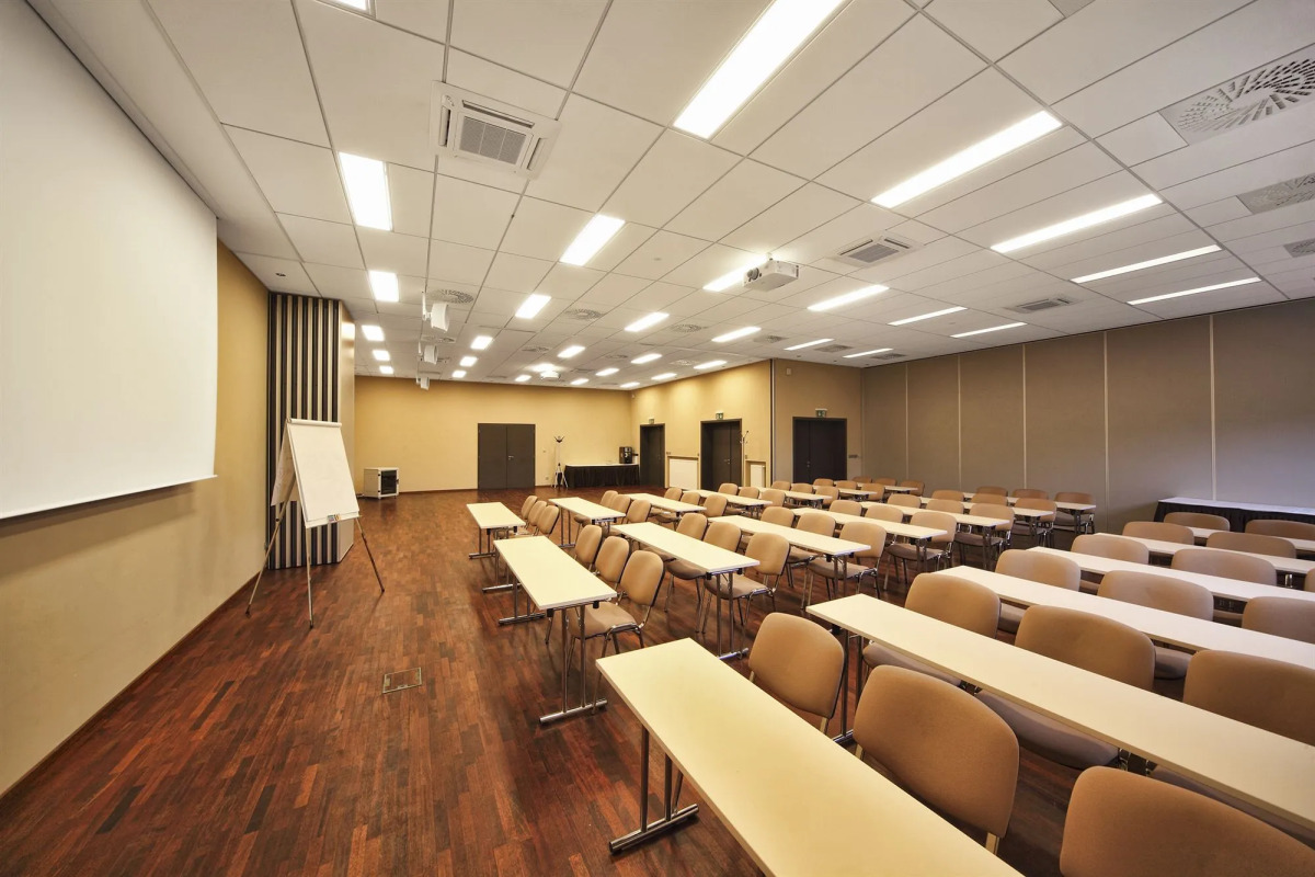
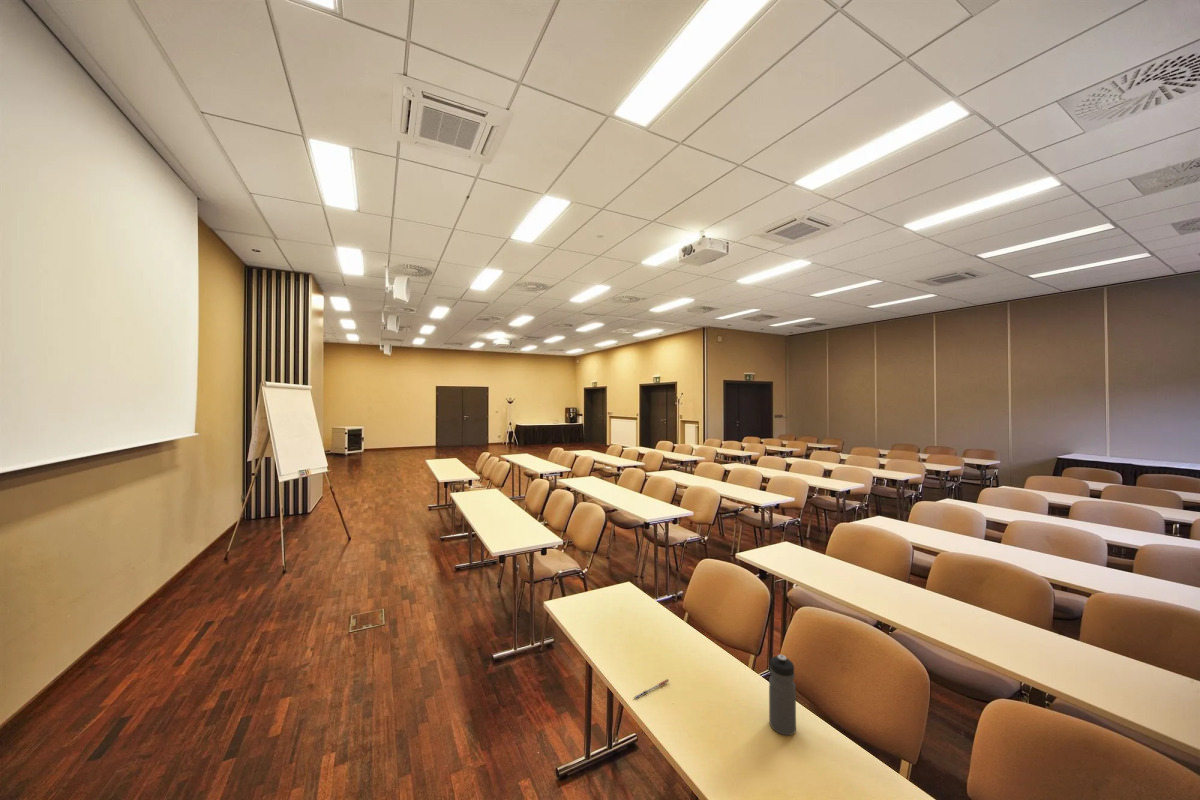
+ pen [633,678,670,700]
+ water bottle [768,654,797,736]
